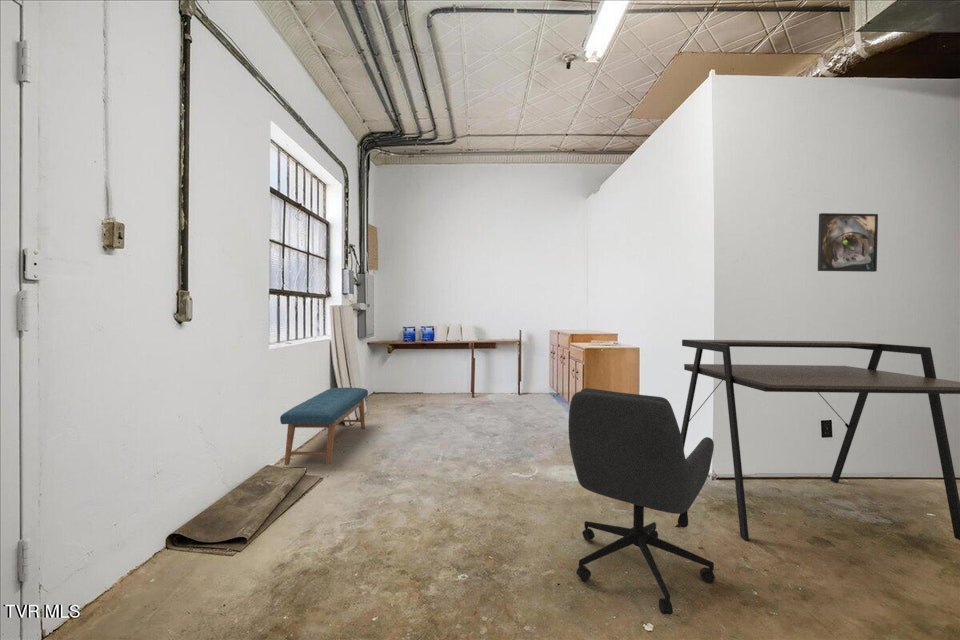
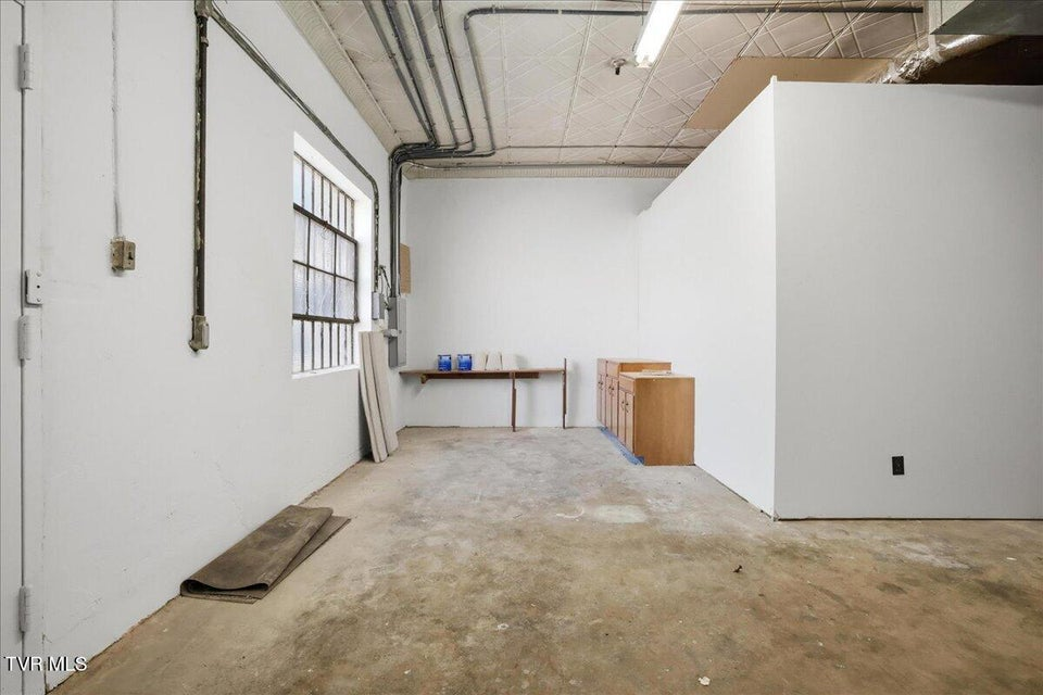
- bench [279,387,369,466]
- office chair [567,387,716,615]
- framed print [817,212,879,273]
- desk [680,339,960,542]
